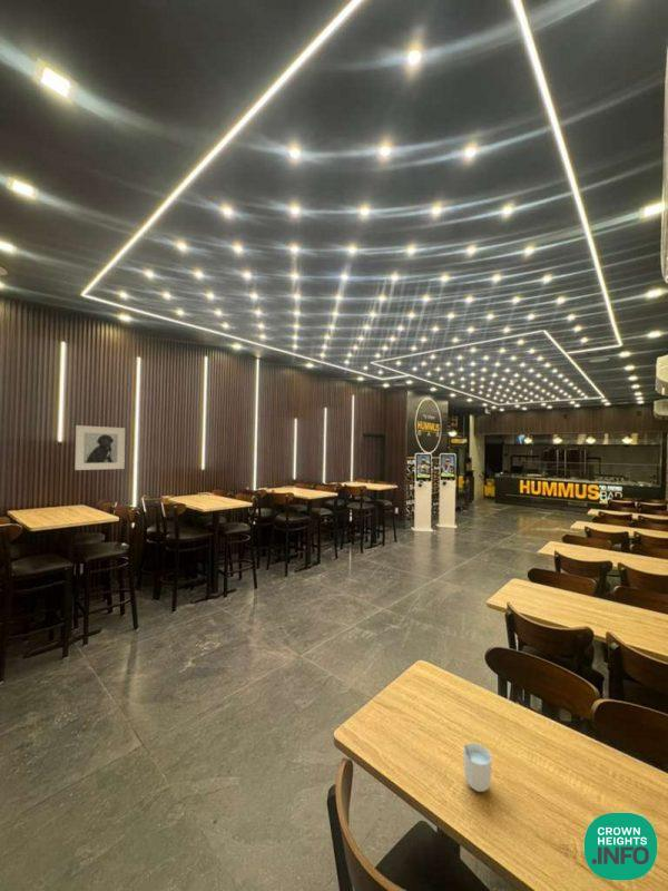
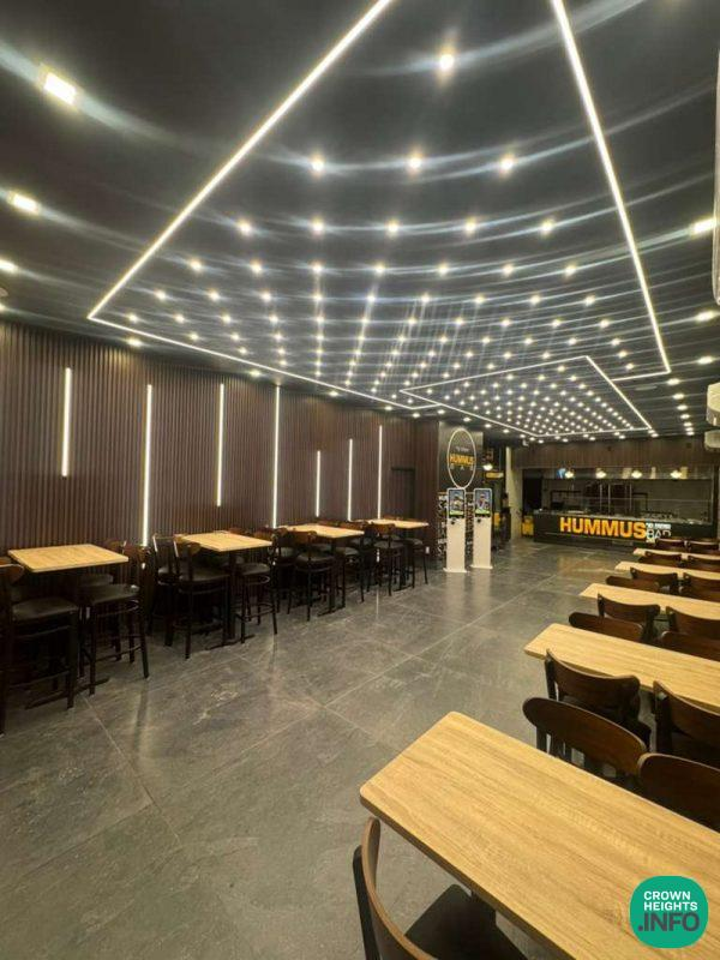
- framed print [73,424,126,471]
- cup [462,742,493,793]
